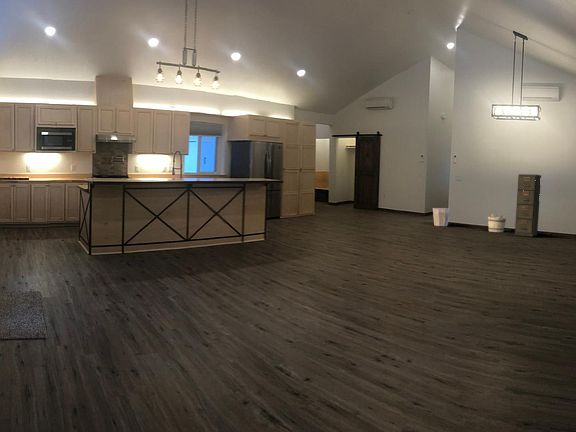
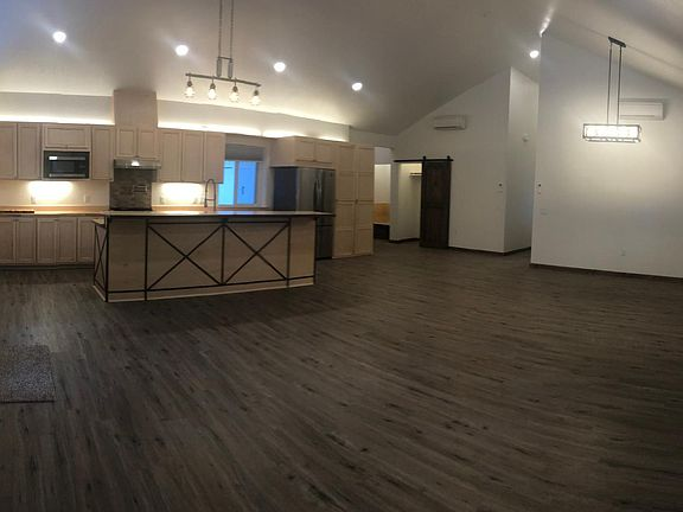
- bucket [487,213,507,233]
- waste bin [432,207,452,227]
- filing cabinet [514,173,542,237]
